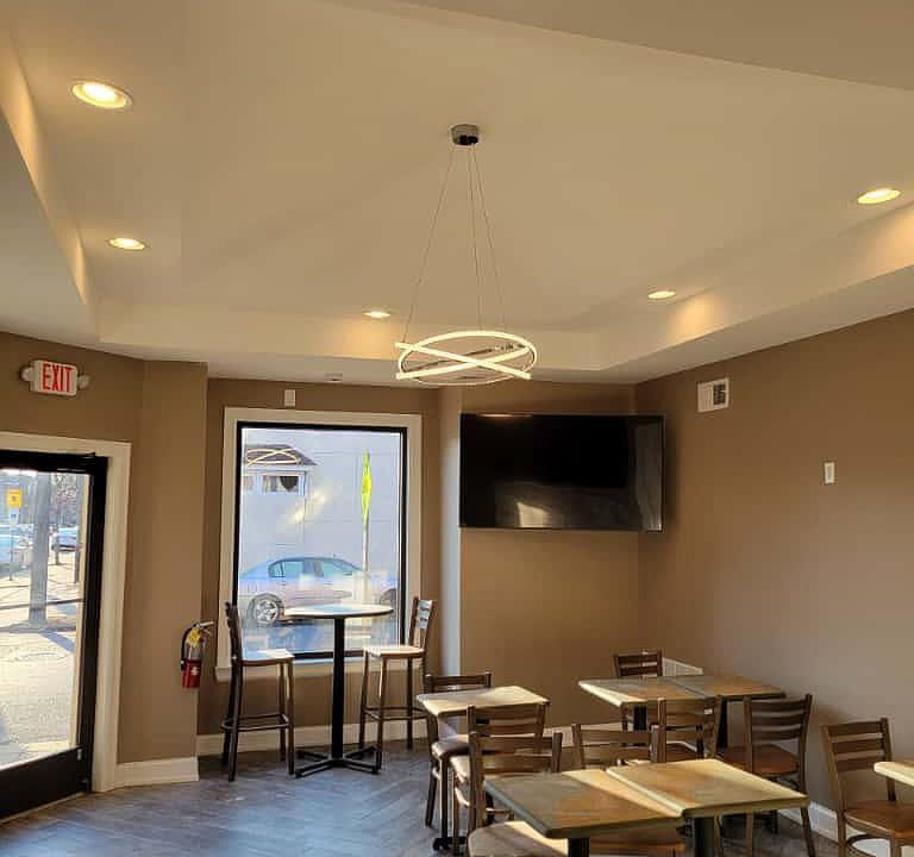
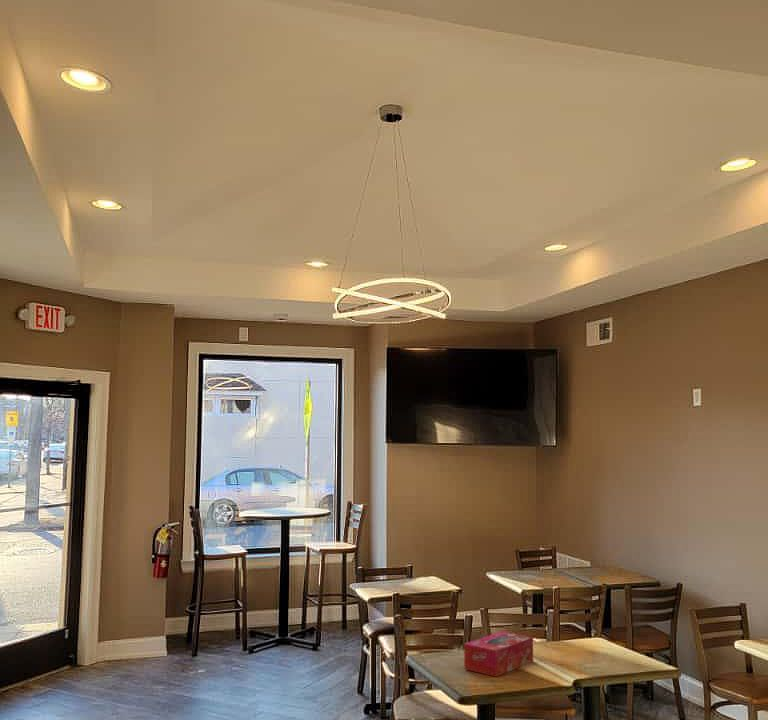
+ tissue box [463,630,534,678]
